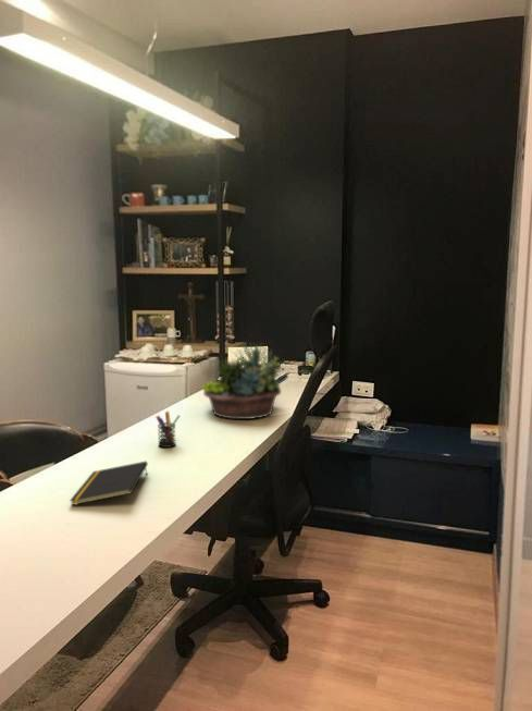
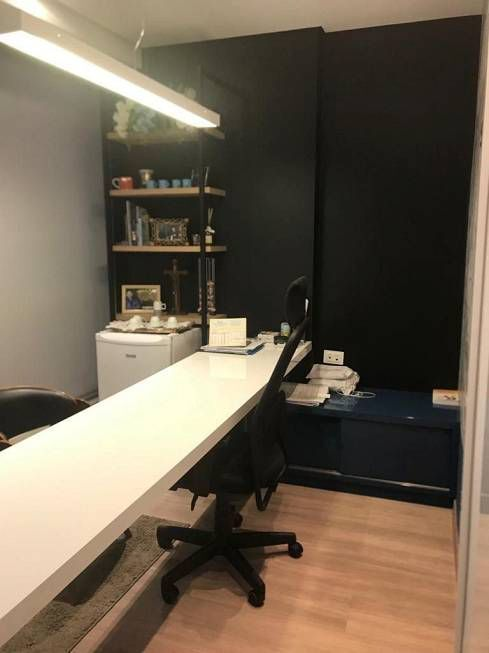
- succulent planter [201,342,283,420]
- notepad [69,459,149,506]
- pen holder [154,409,181,449]
